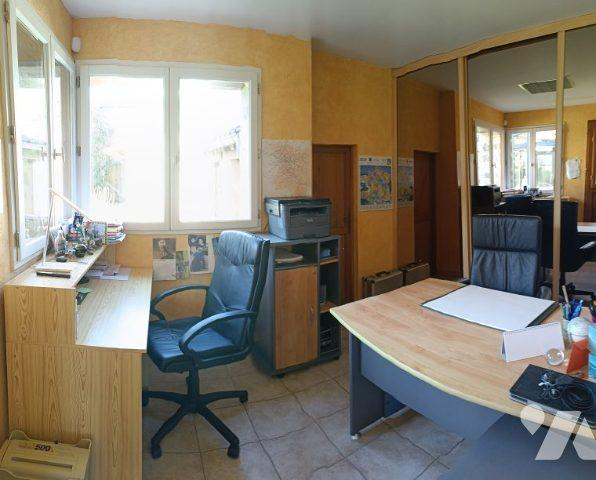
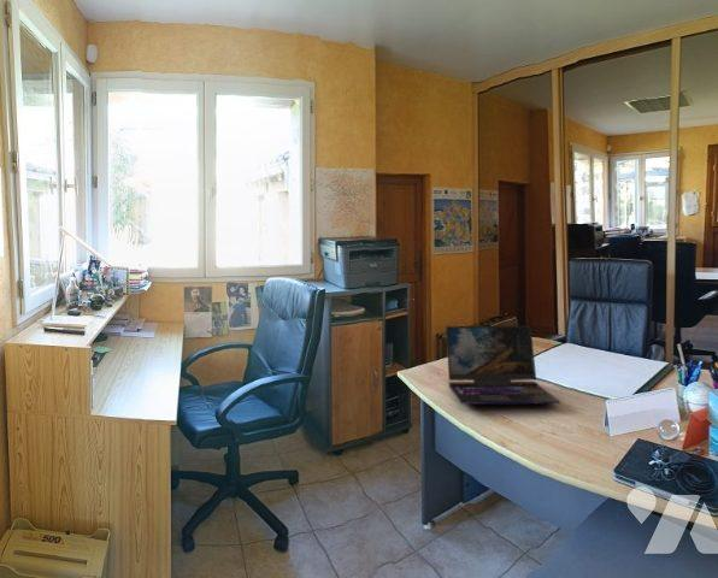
+ laptop [445,325,561,406]
